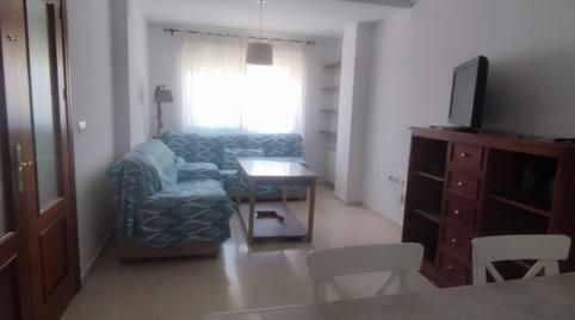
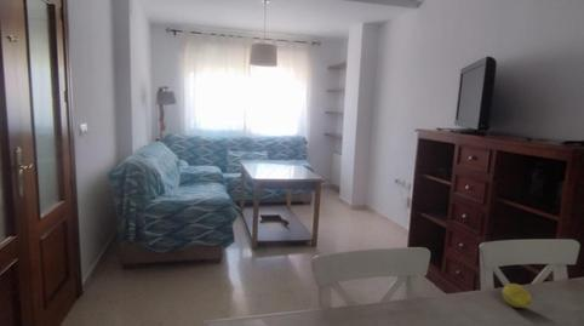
+ fruit [502,282,533,309]
